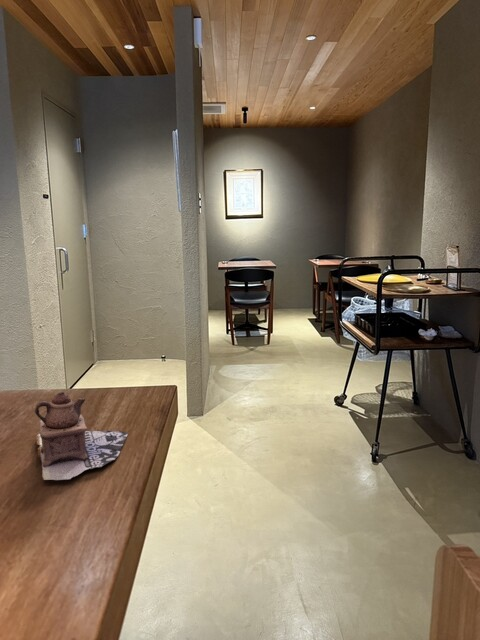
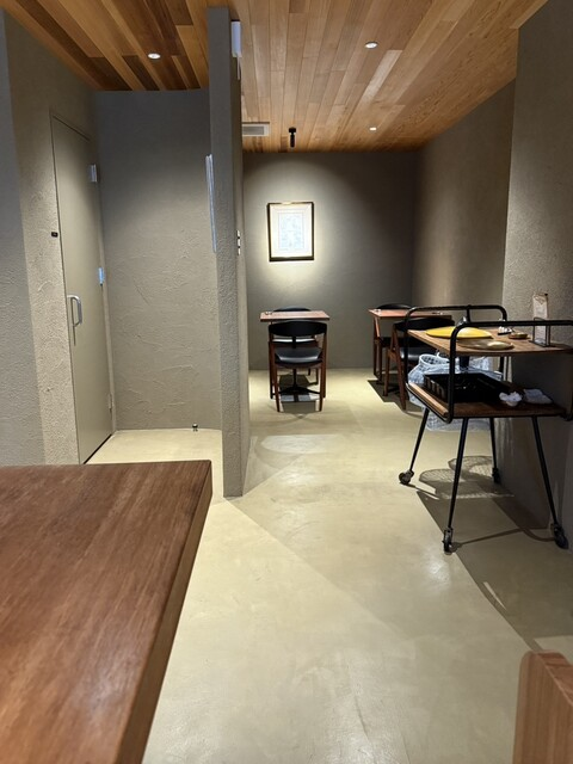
- teapot [33,391,130,481]
